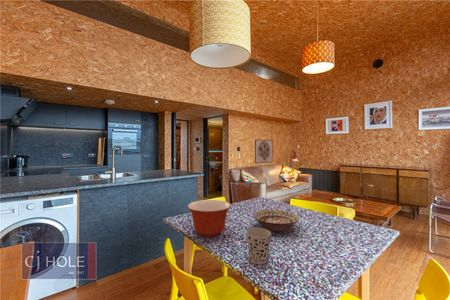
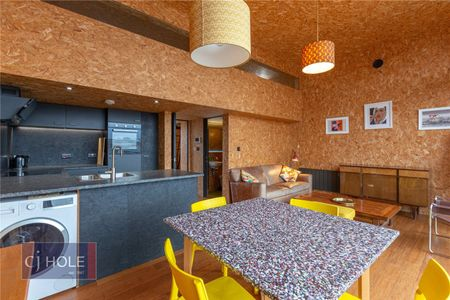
- cup [245,227,272,265]
- decorative bowl [252,208,300,232]
- mixing bowl [187,199,232,238]
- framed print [254,139,274,164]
